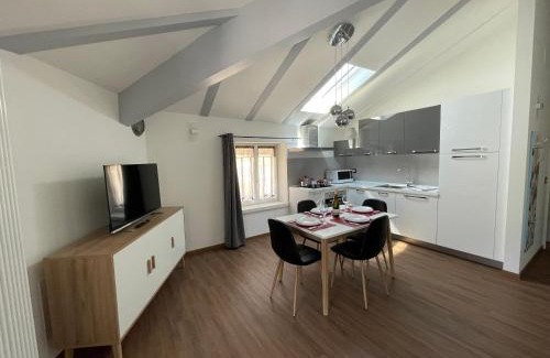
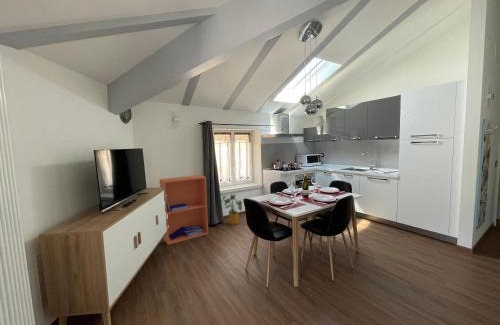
+ bookshelf [158,174,209,246]
+ house plant [221,193,243,226]
